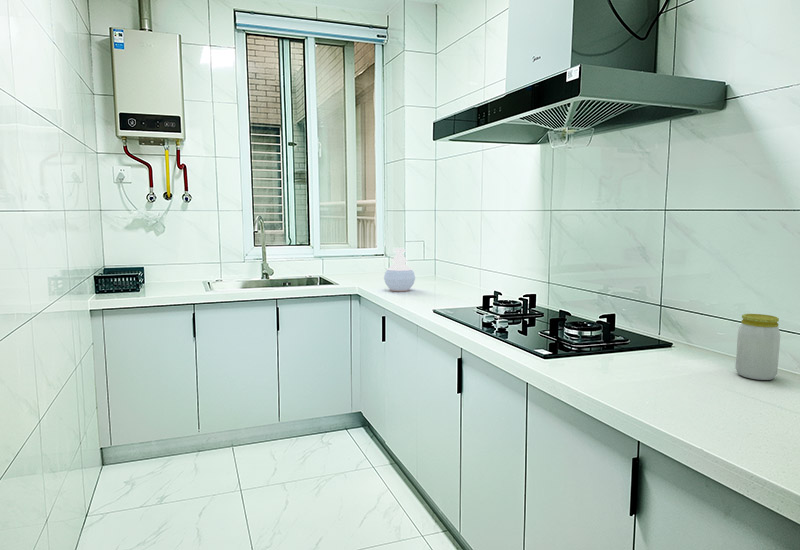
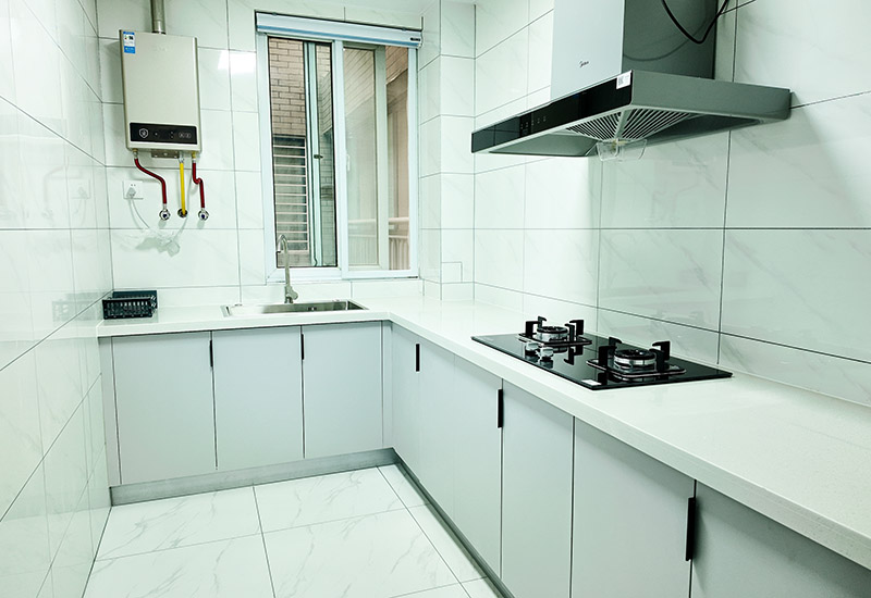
- soap dispenser [383,247,416,292]
- jar [735,313,781,381]
